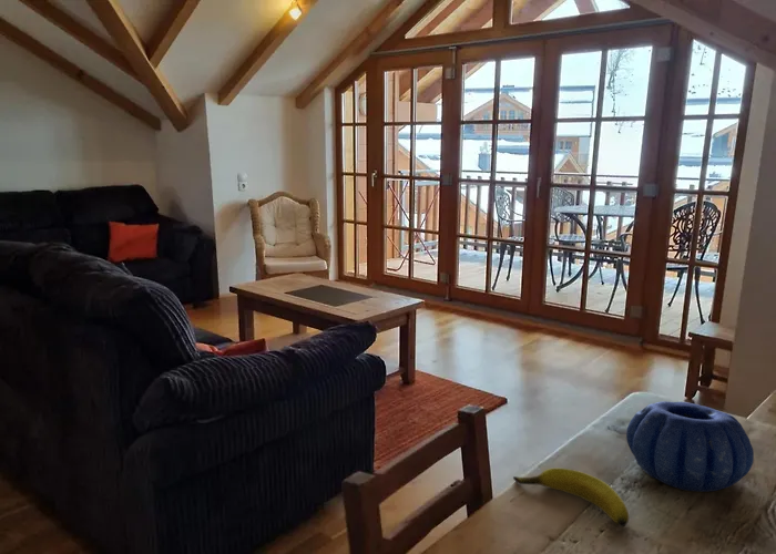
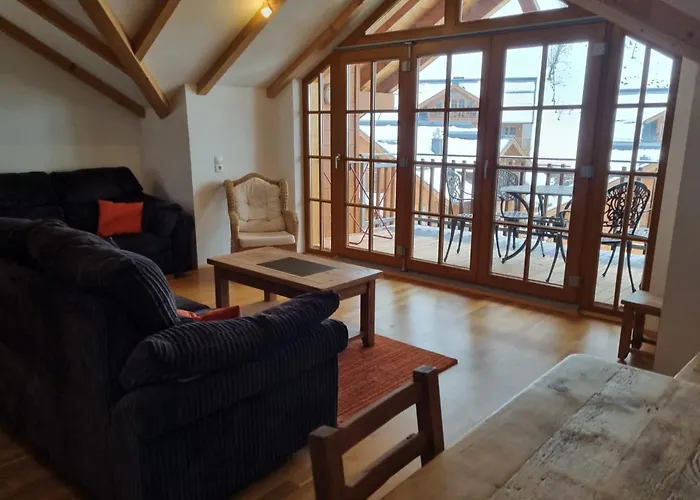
- decorative bowl [625,400,755,493]
- banana [512,468,630,527]
